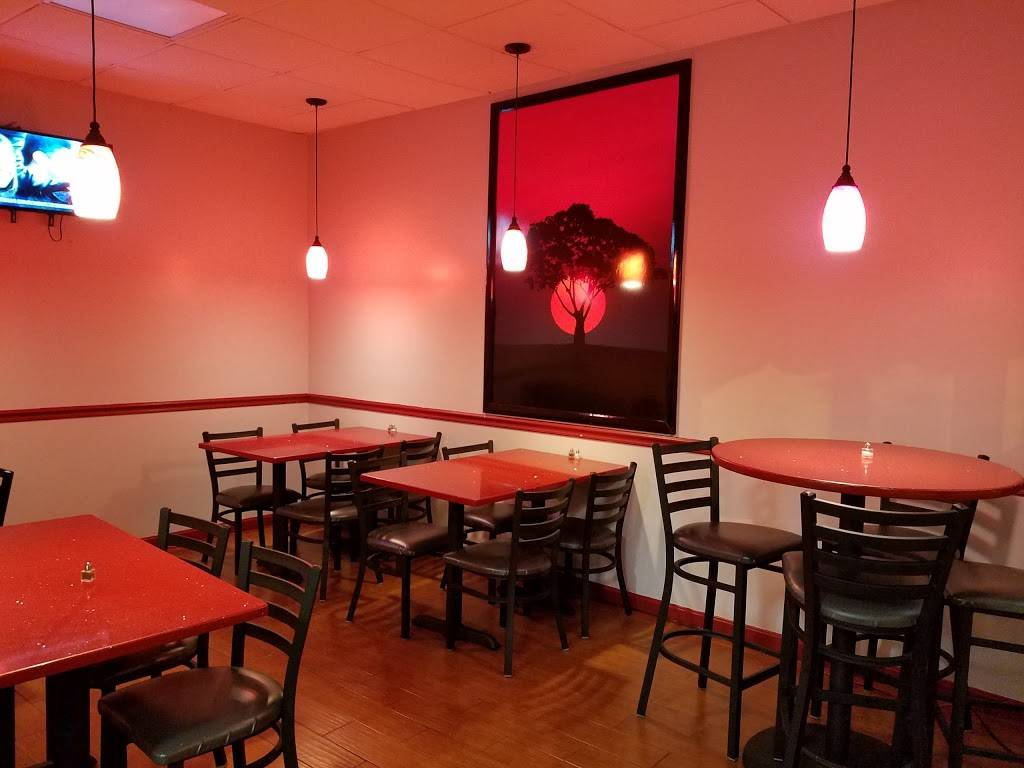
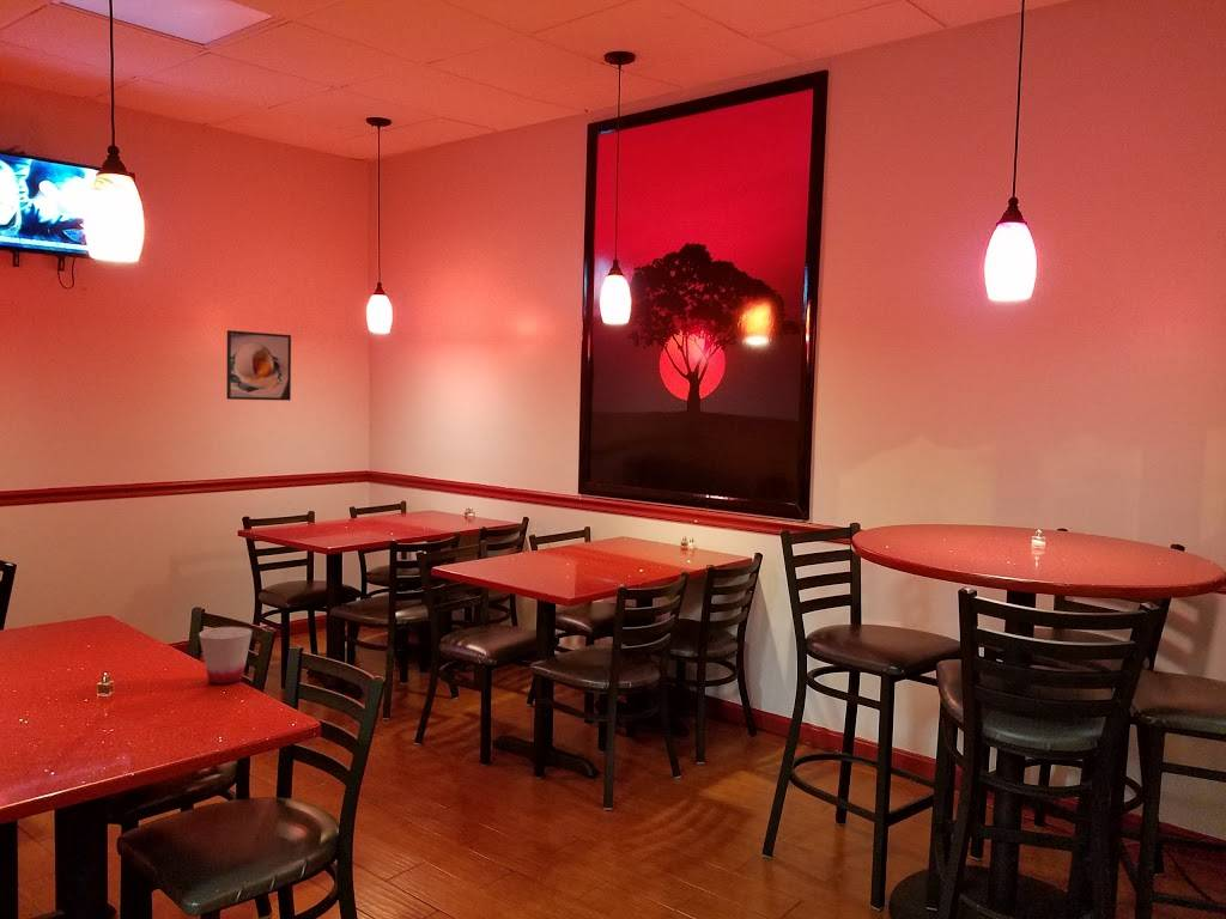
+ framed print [226,329,292,402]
+ cup [198,626,254,684]
